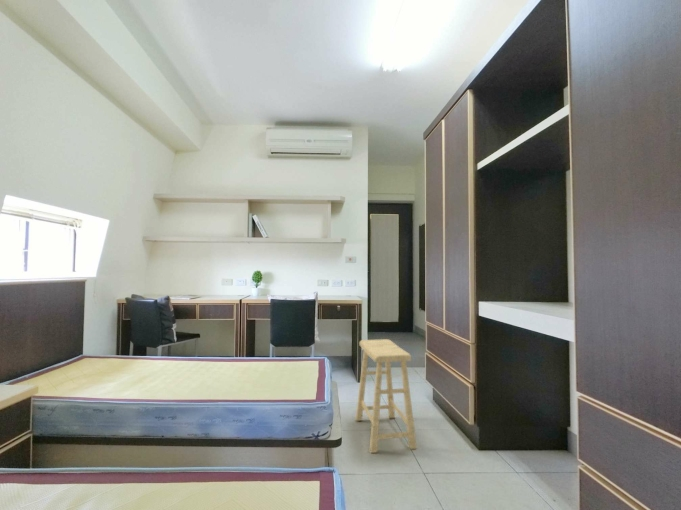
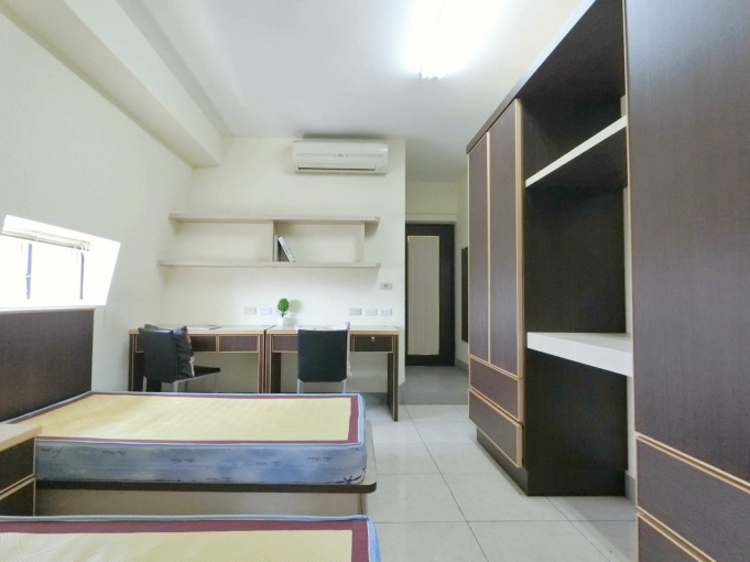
- stool [355,338,418,454]
